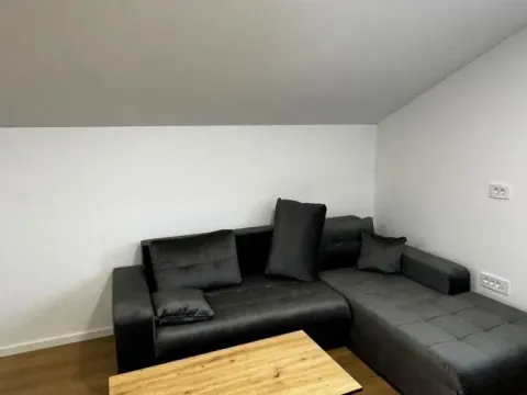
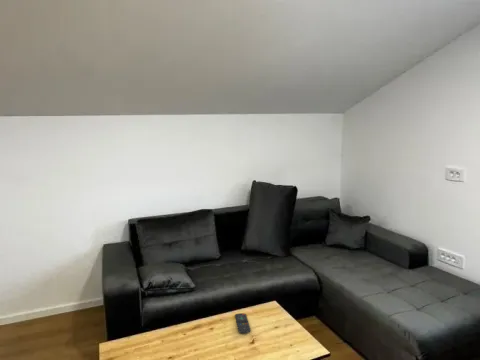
+ remote control [234,312,252,334]
